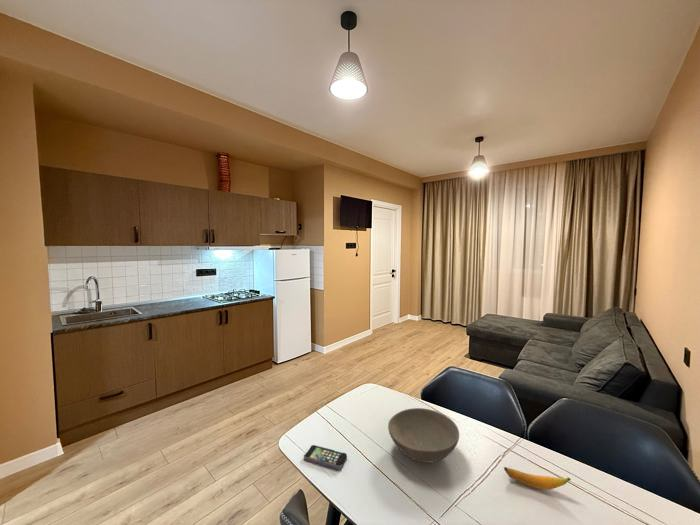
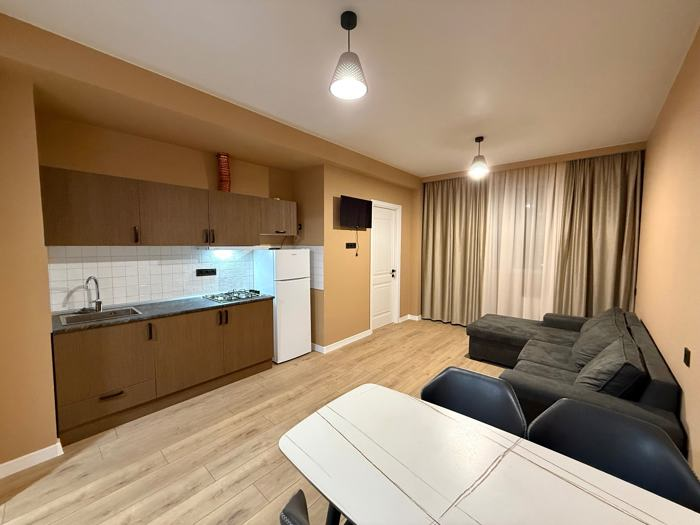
- banana [503,466,572,491]
- bowl [387,407,460,464]
- smartphone [303,444,348,470]
